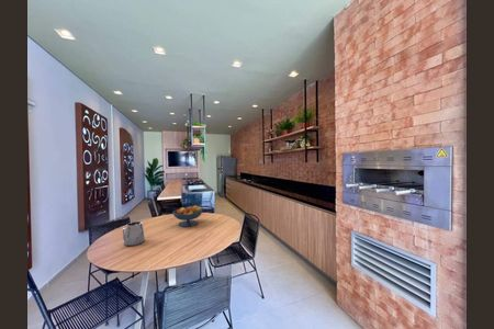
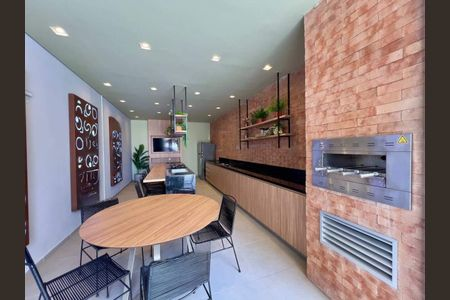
- fruit bowl [171,204,204,228]
- pitcher [122,220,146,247]
